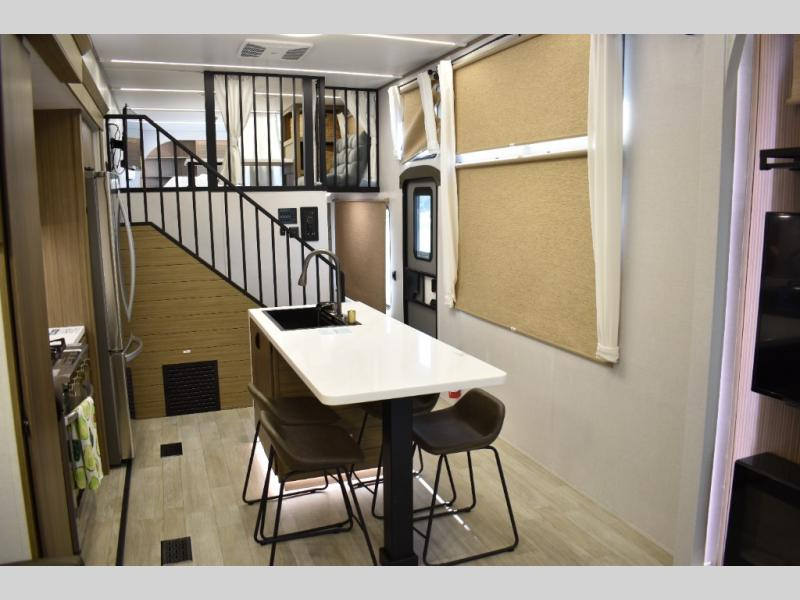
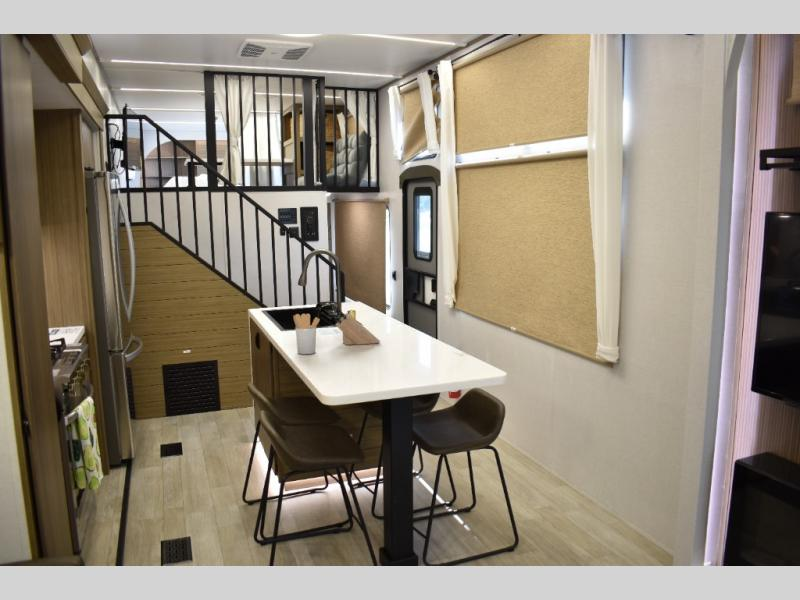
+ utensil holder [293,313,321,355]
+ knife block [328,303,381,346]
